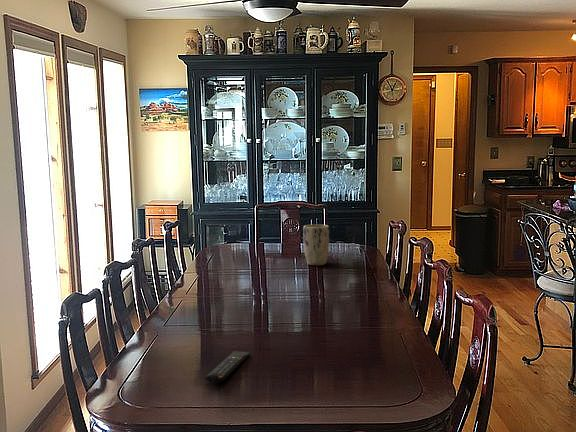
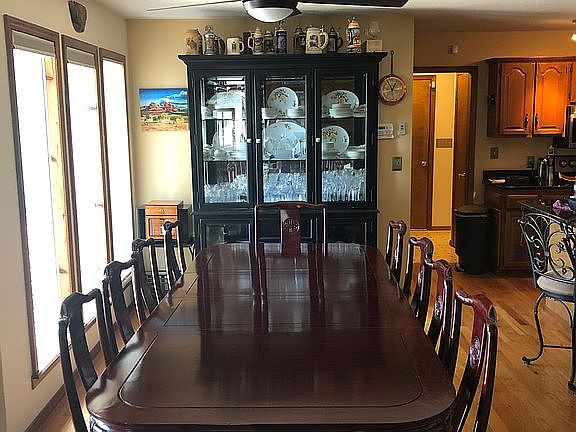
- plant pot [302,224,330,266]
- remote control [204,350,251,384]
